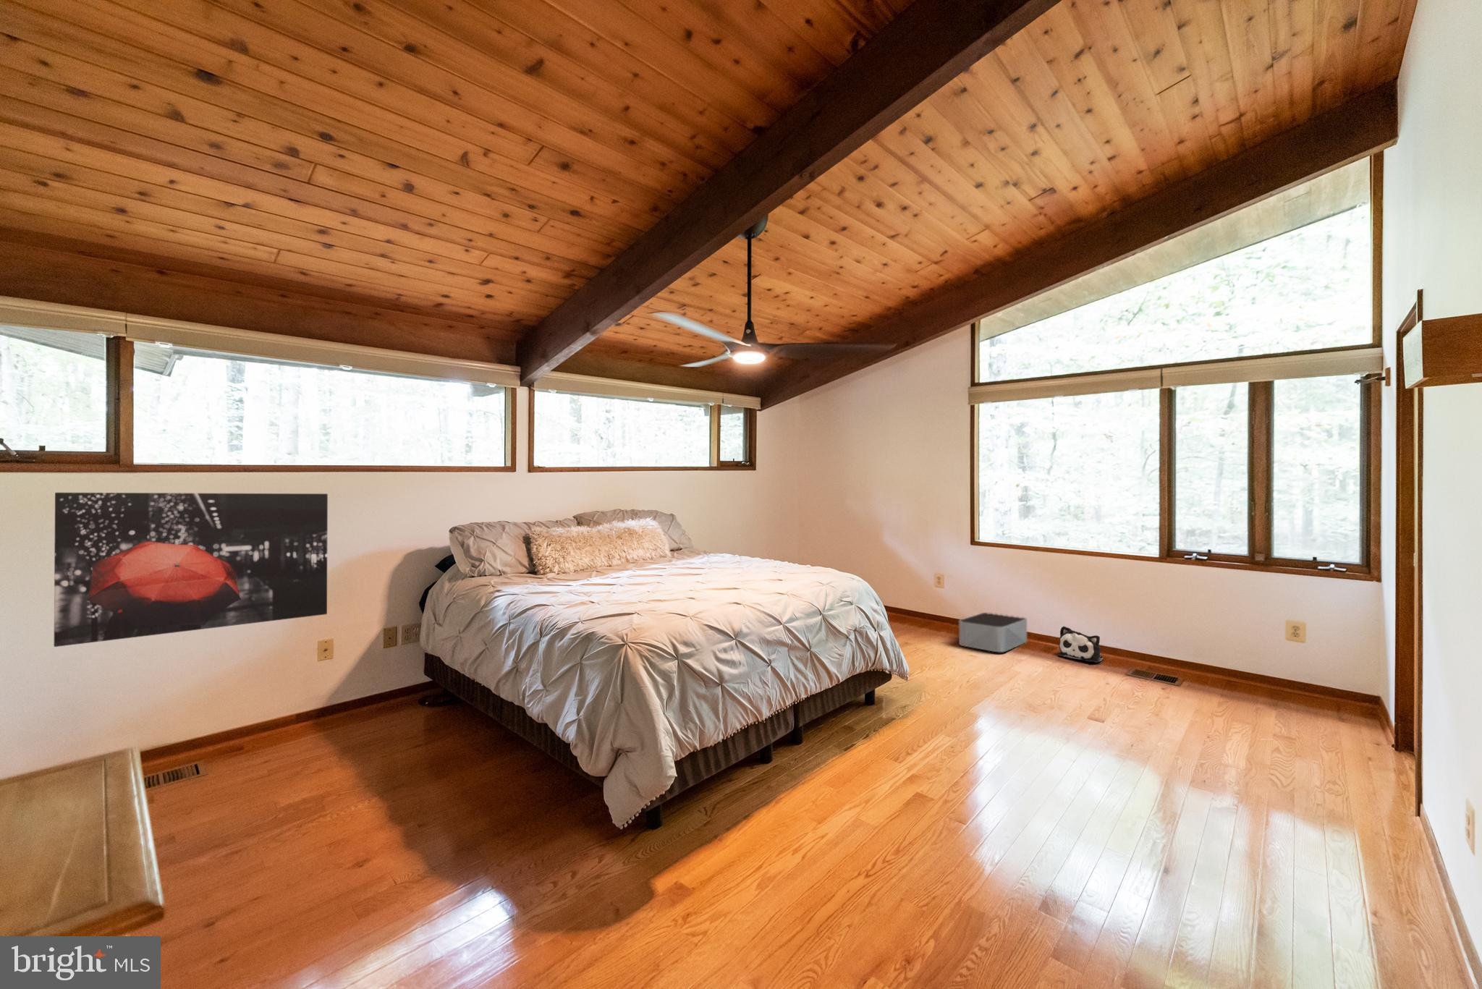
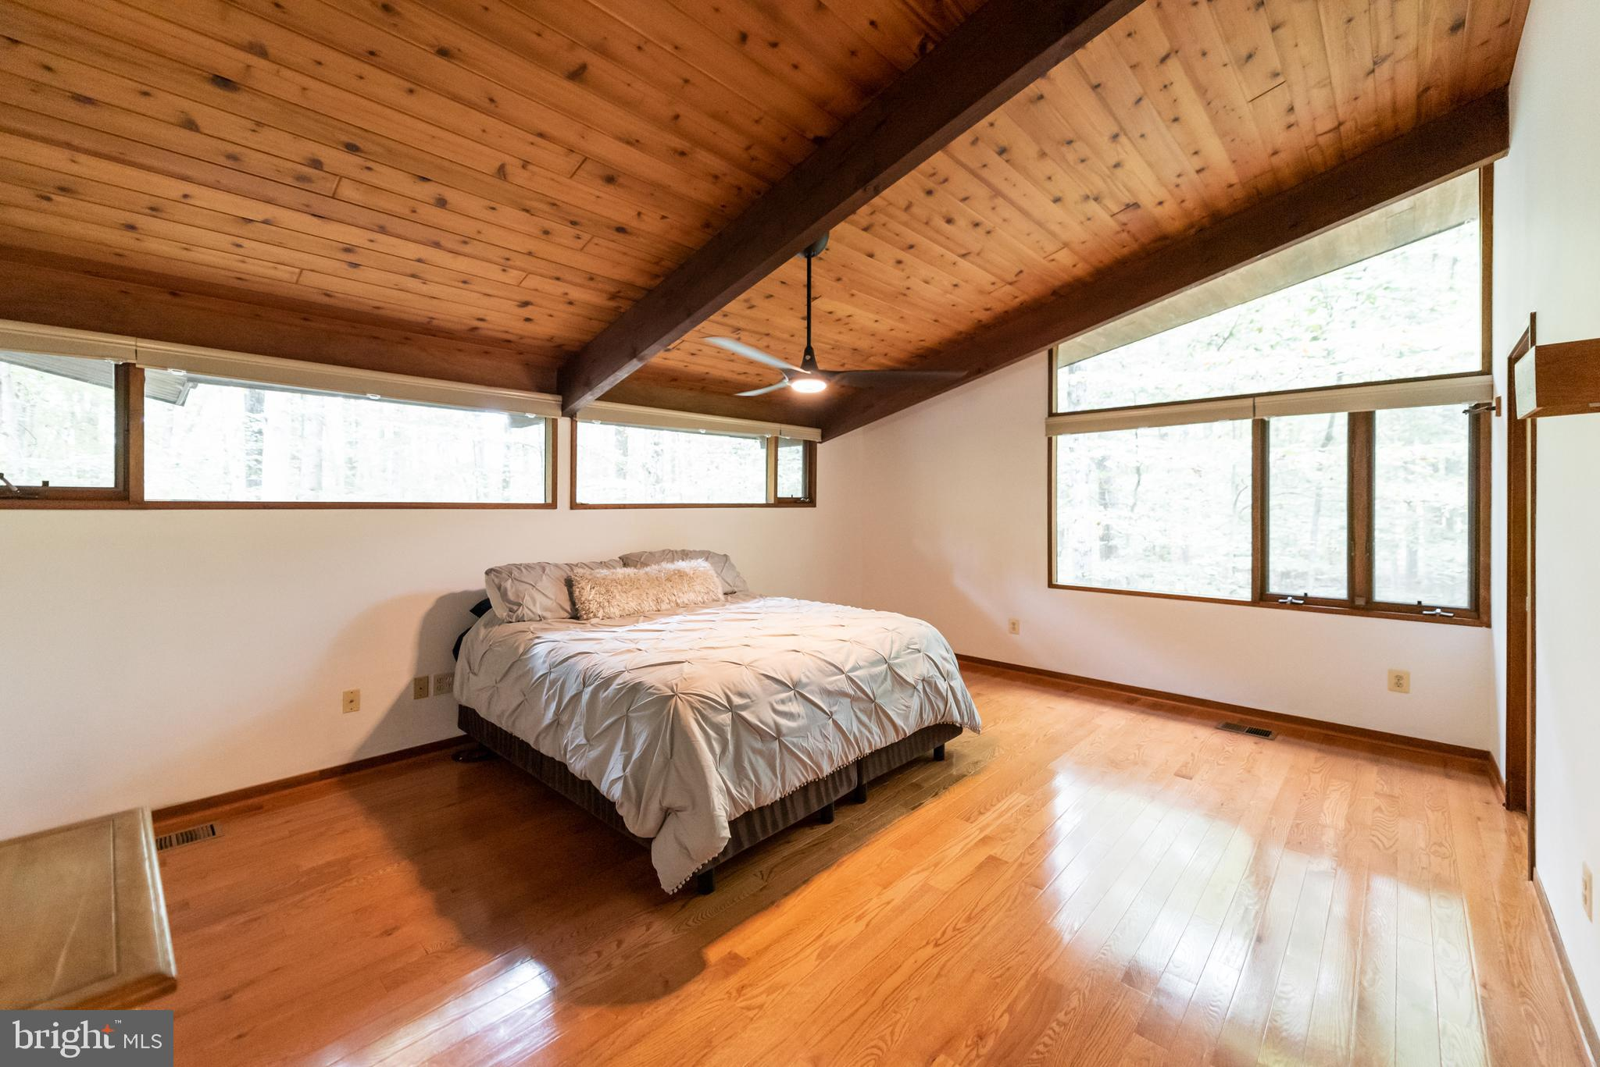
- wall art [53,492,329,648]
- storage bin [958,613,1027,652]
- plush toy [1057,626,1103,662]
